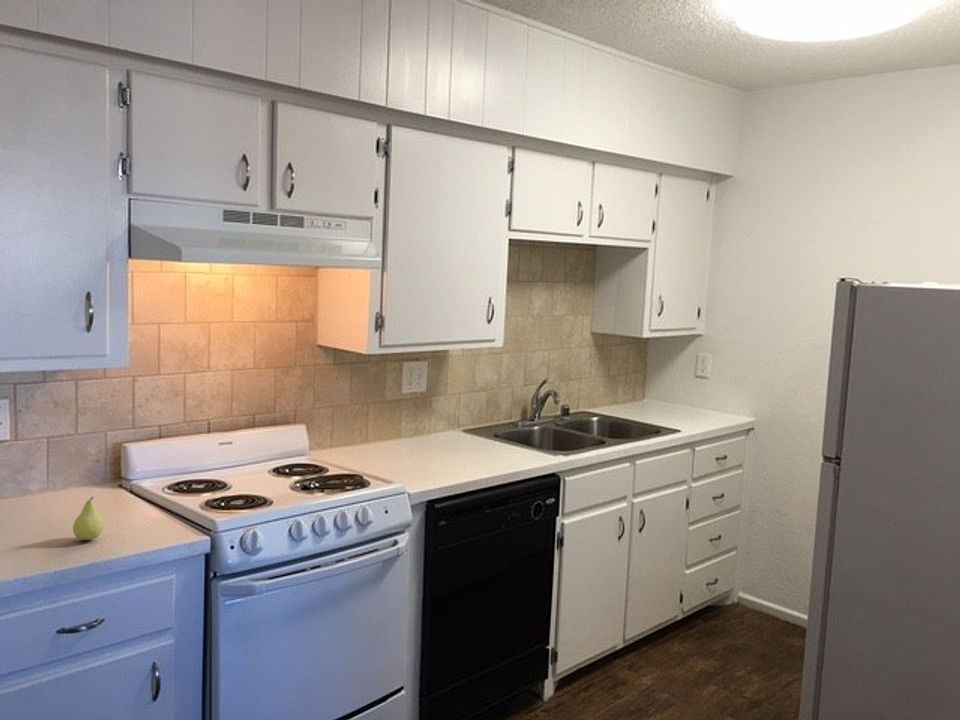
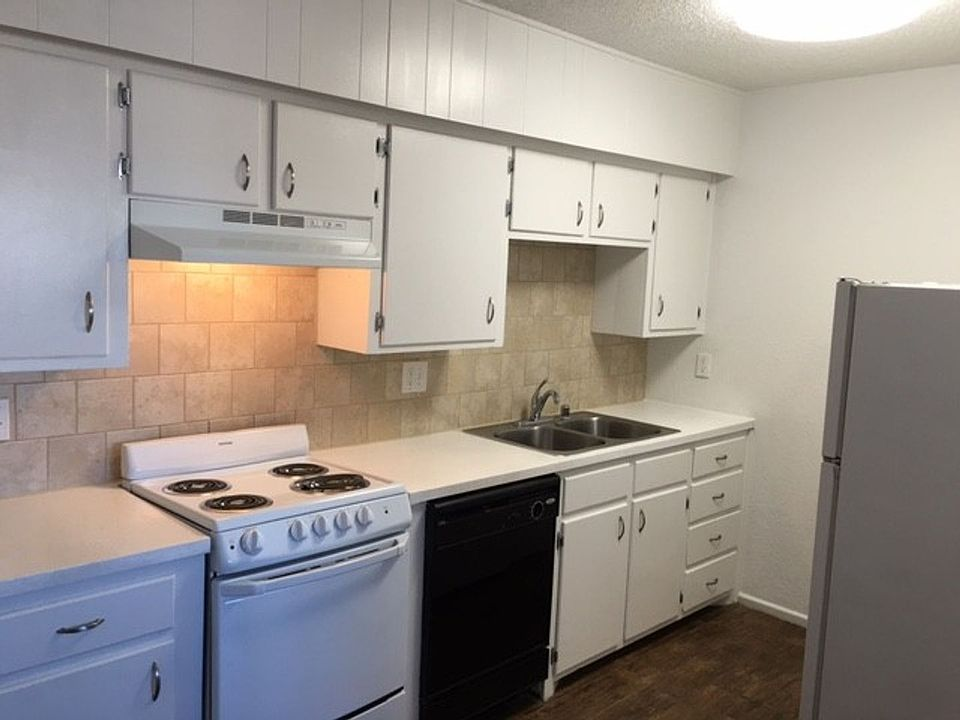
- fruit [72,495,104,541]
